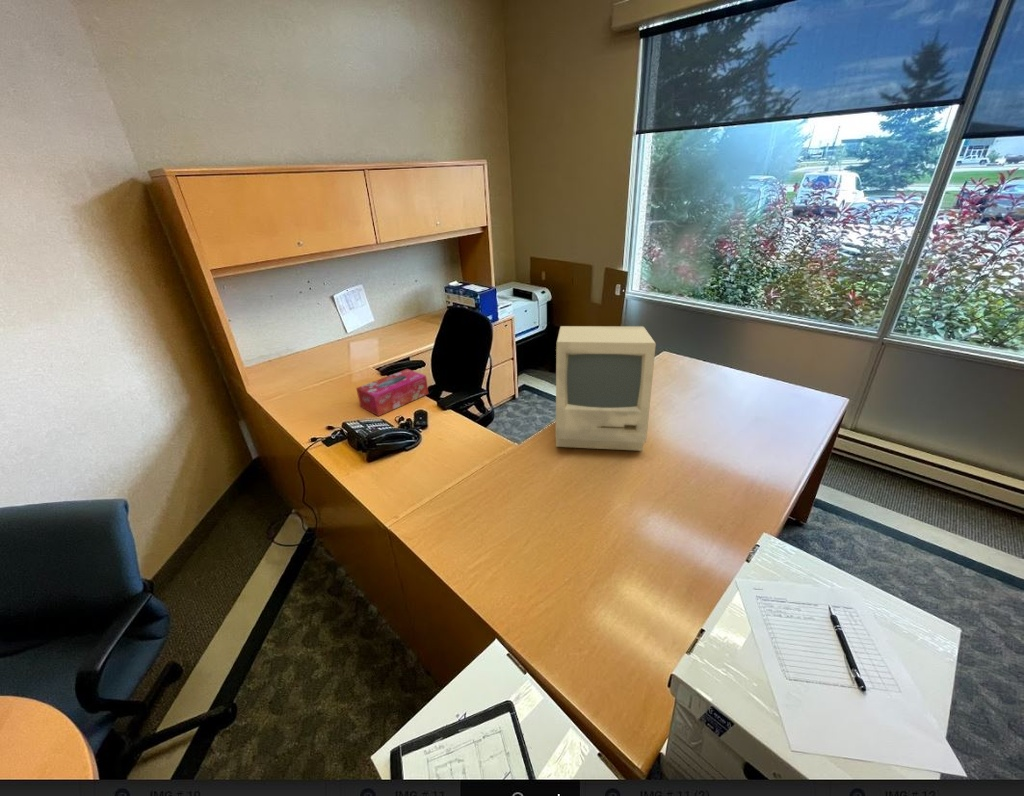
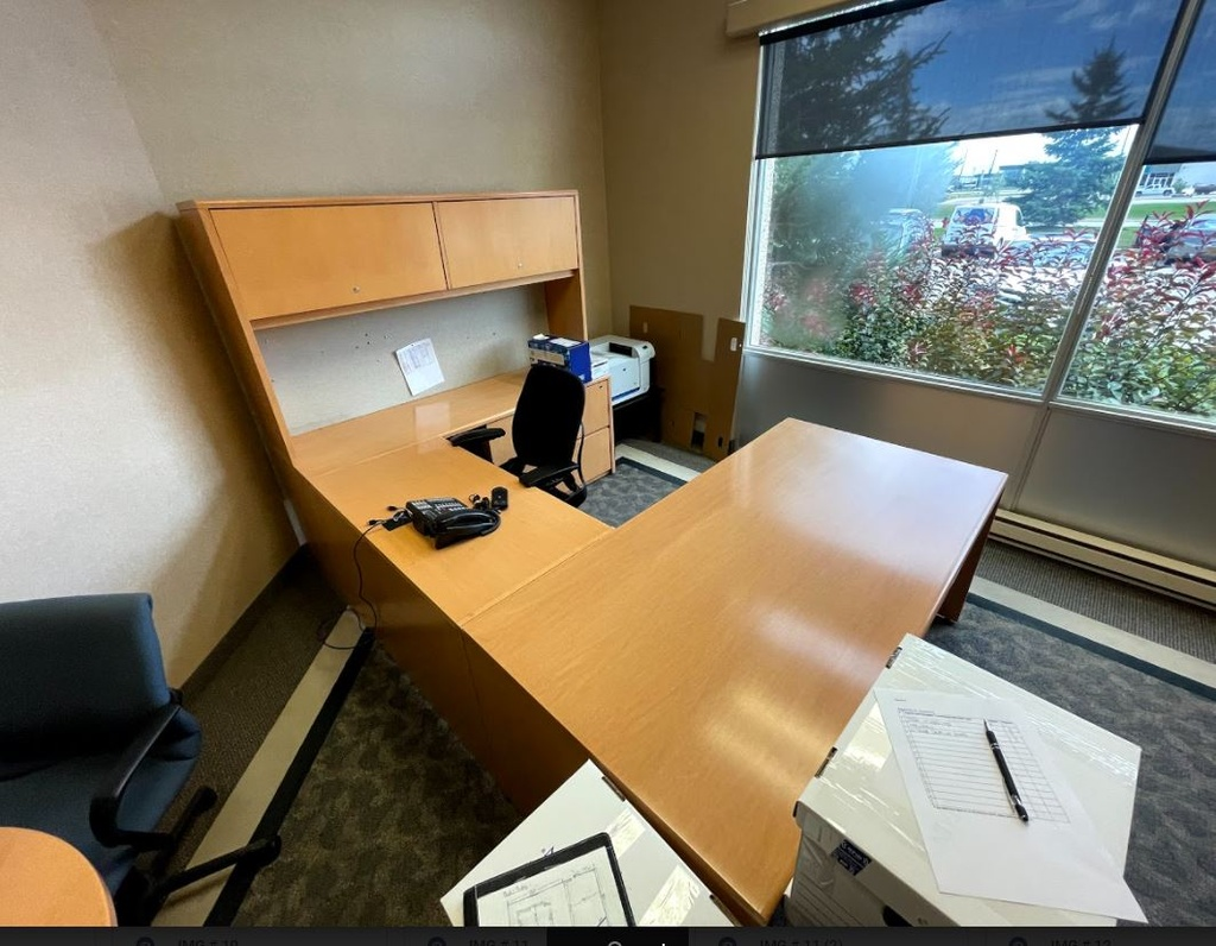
- computer monitor [555,325,657,452]
- tissue box [355,368,430,417]
